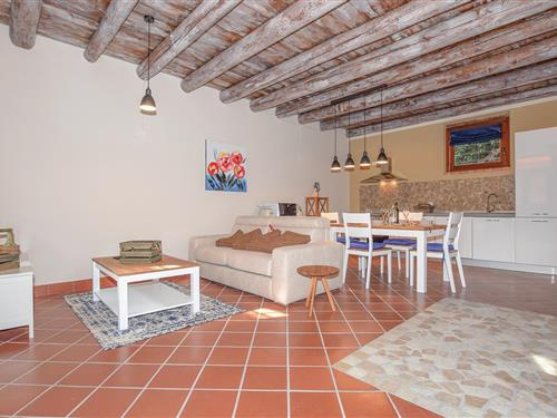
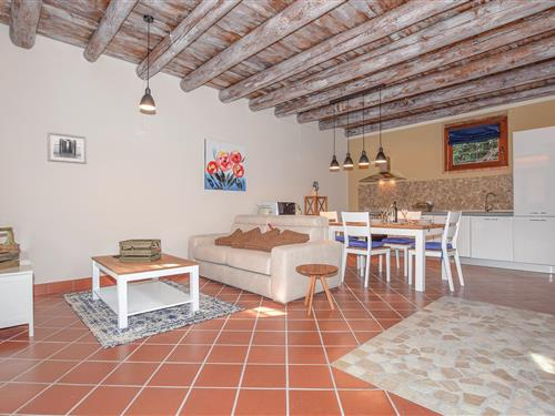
+ wall art [47,131,88,165]
